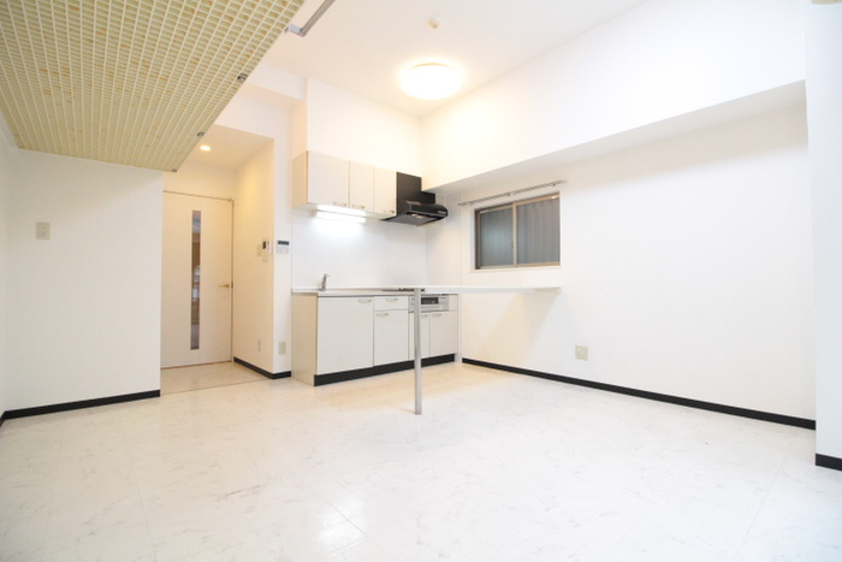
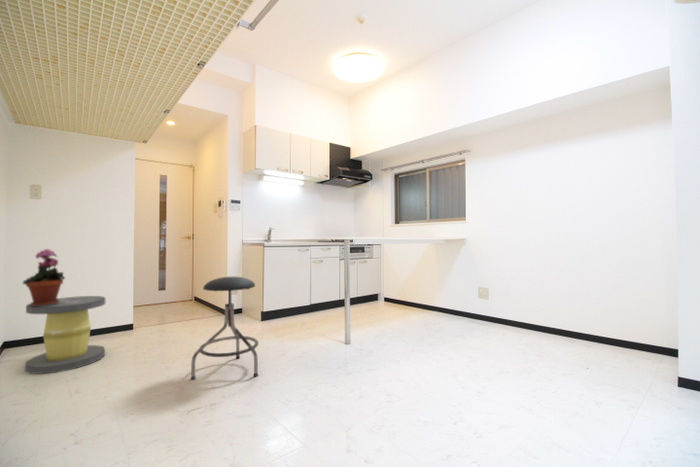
+ stool [24,295,107,375]
+ stool [190,276,259,381]
+ potted plant [22,248,66,306]
